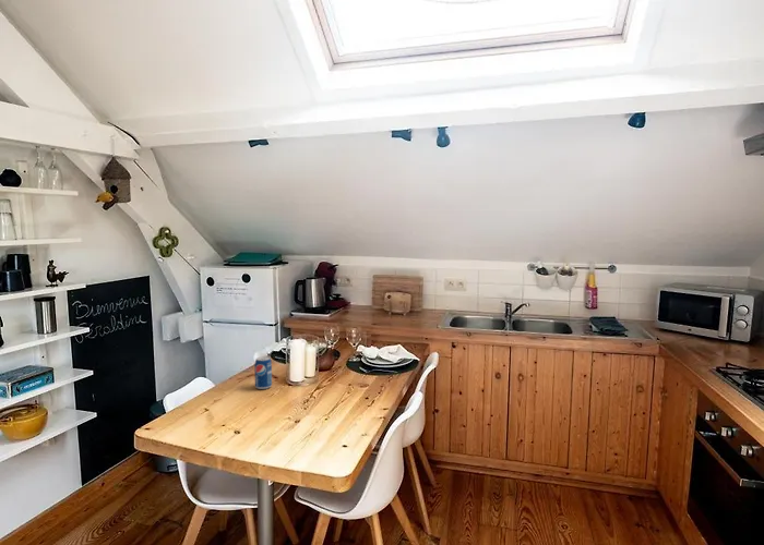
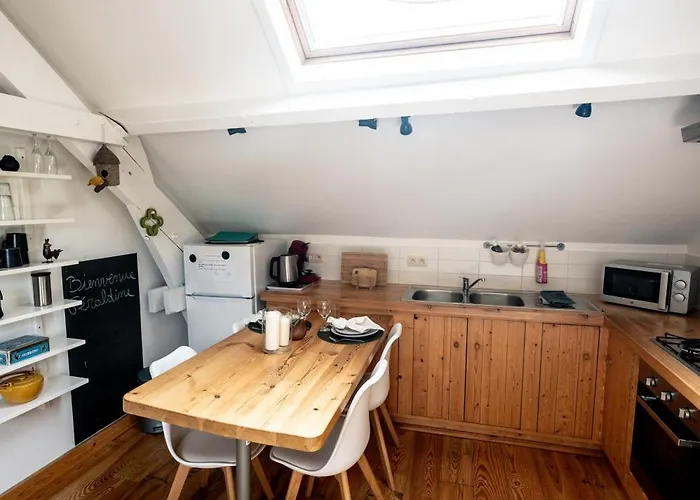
- beverage can [253,355,273,390]
